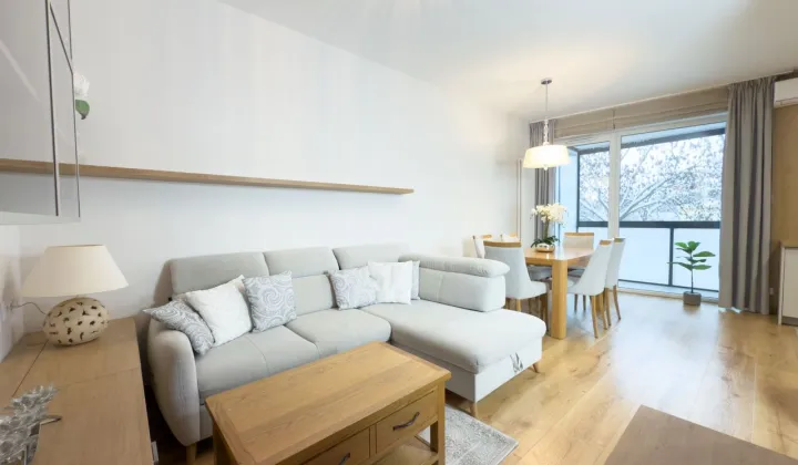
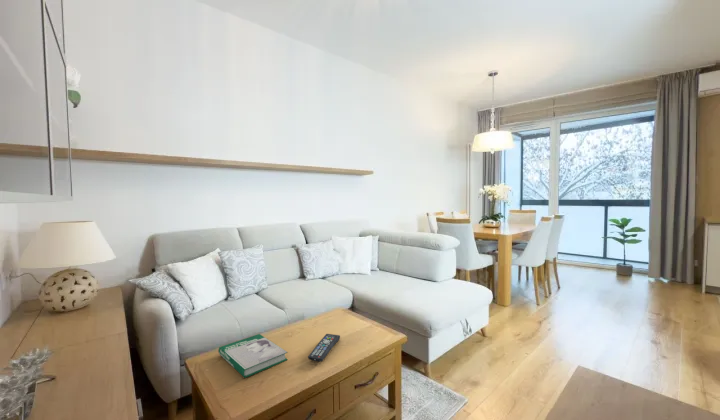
+ book [218,333,289,379]
+ remote control [307,333,341,362]
